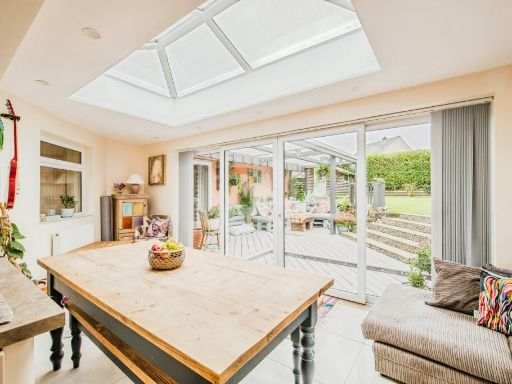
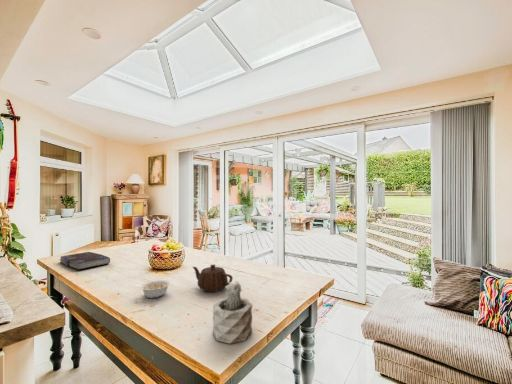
+ book [58,251,111,271]
+ succulent plant [212,280,253,345]
+ legume [134,279,171,299]
+ teapot [192,264,234,293]
